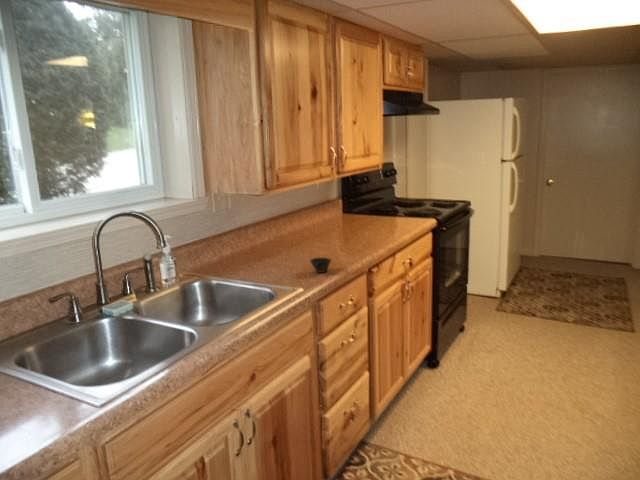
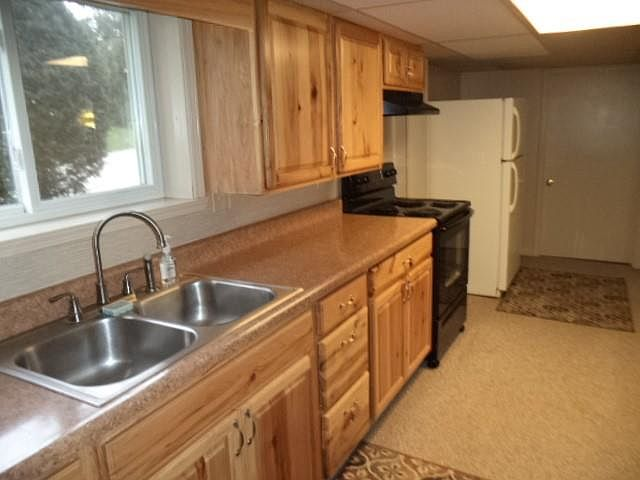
- cup [309,256,332,274]
